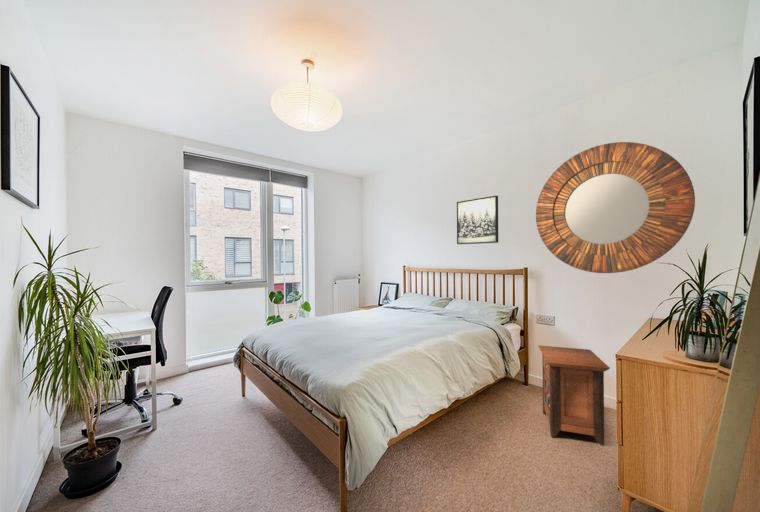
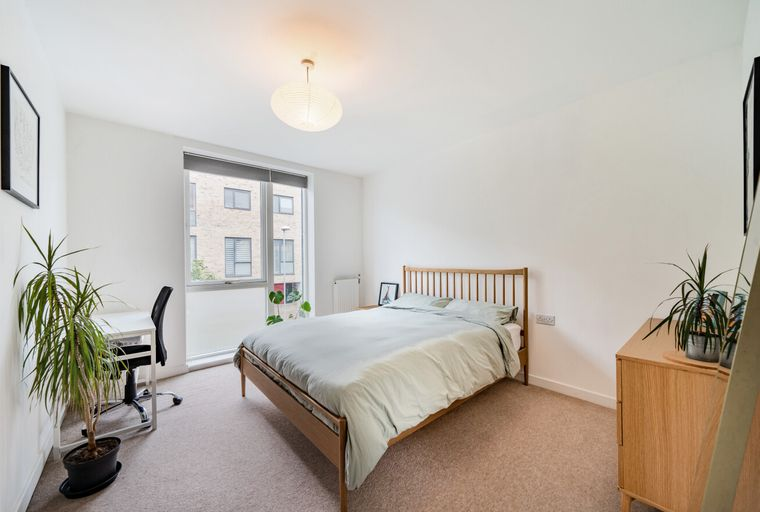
- nightstand [538,345,611,446]
- wall art [456,195,499,245]
- home mirror [535,141,696,274]
